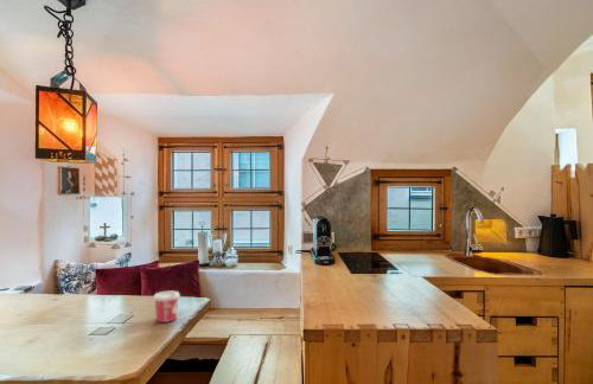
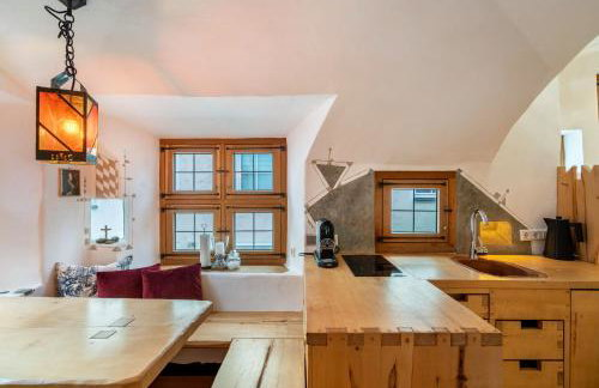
- cup [152,290,181,324]
